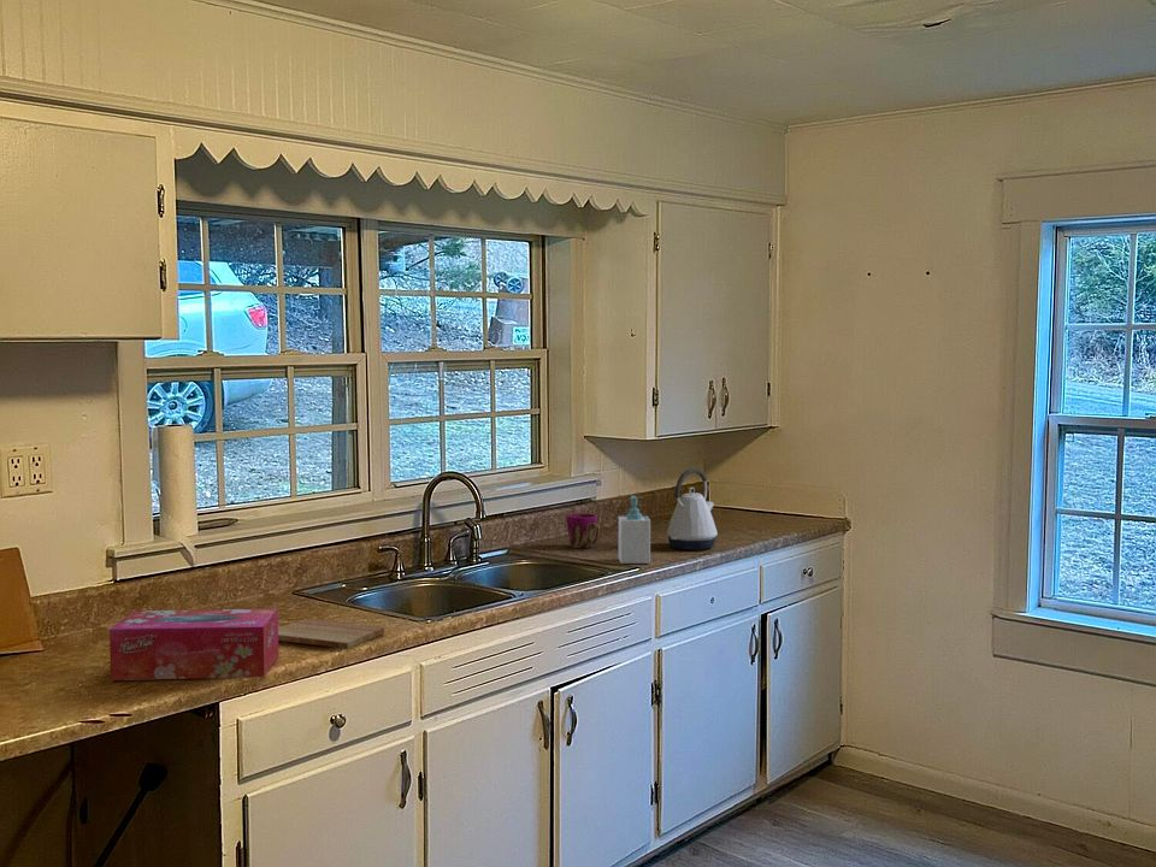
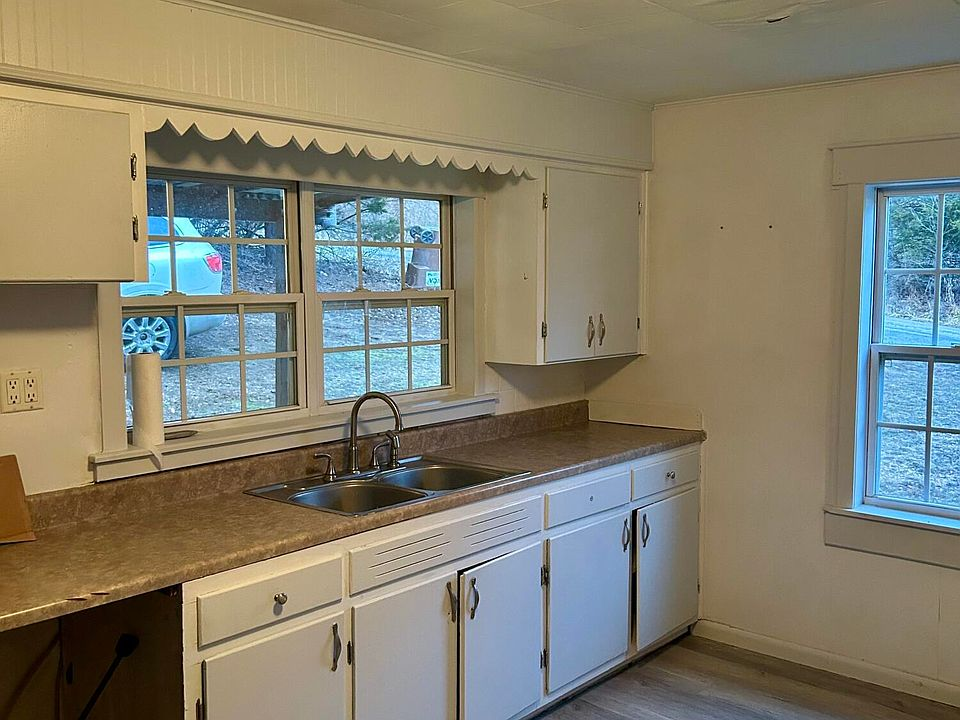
- kettle [666,467,719,552]
- tissue box [108,608,279,682]
- cup [565,513,602,549]
- soap bottle [618,495,651,565]
- cutting board [278,618,385,650]
